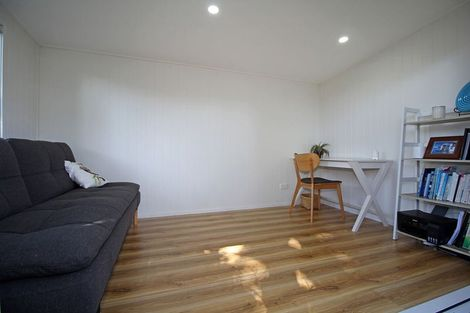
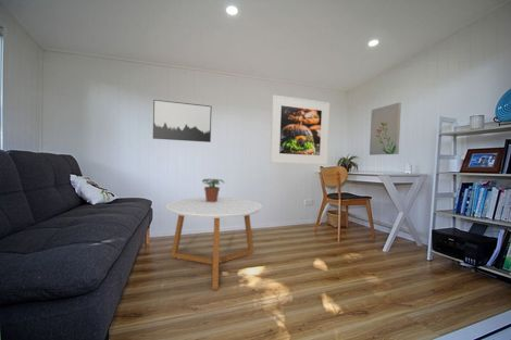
+ wall art [369,102,402,156]
+ potted plant [201,178,225,202]
+ coffee table [165,197,263,291]
+ wall art [152,99,213,143]
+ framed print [269,93,331,165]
